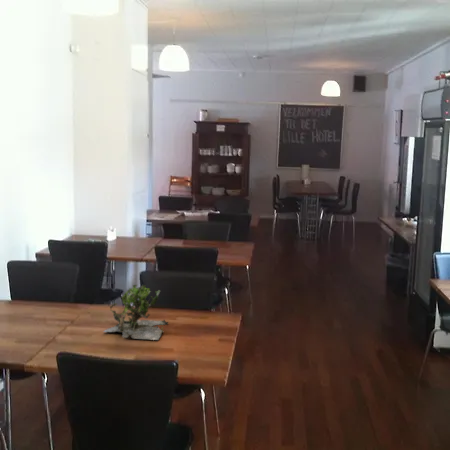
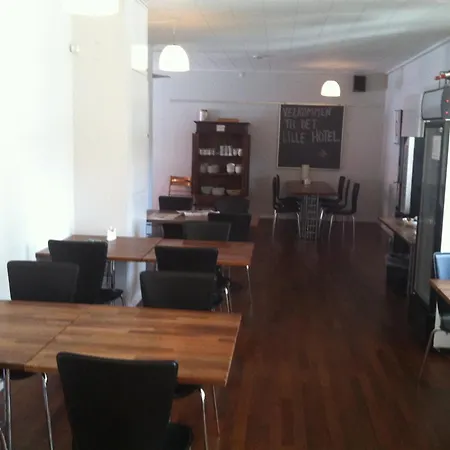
- plant [102,283,169,341]
